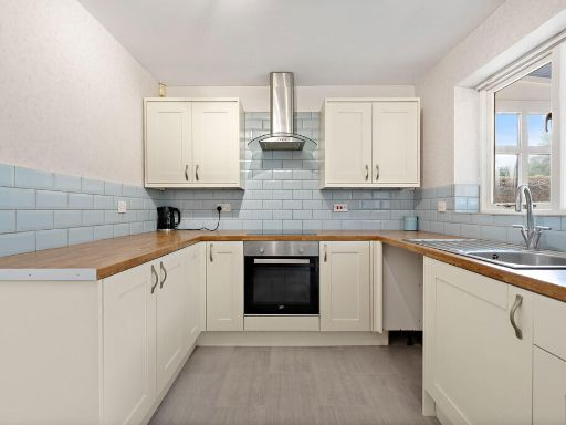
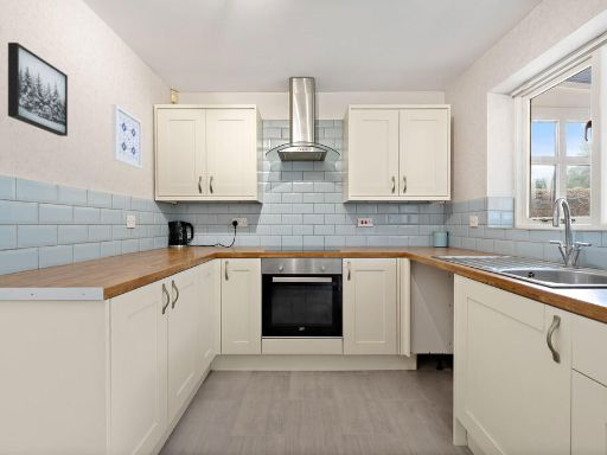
+ wall art [110,103,143,171]
+ wall art [7,41,69,137]
